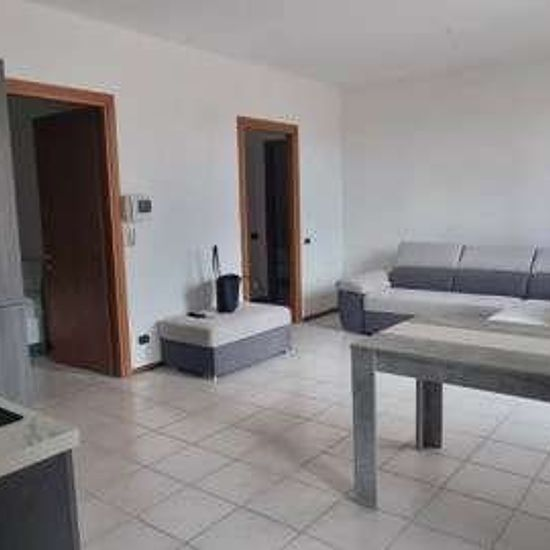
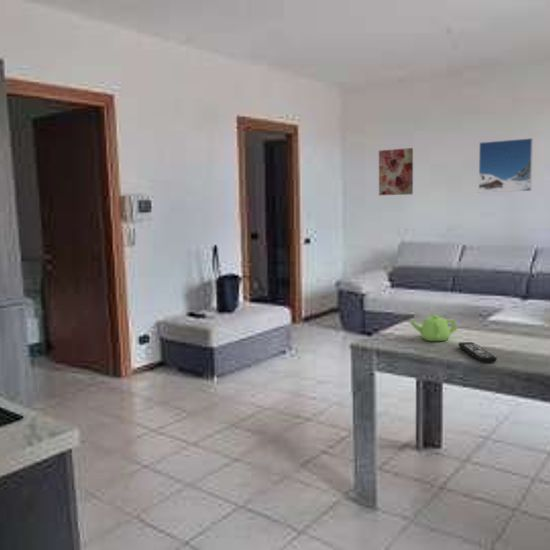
+ wall art [378,147,414,196]
+ remote control [457,341,498,364]
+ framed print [478,137,534,193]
+ teapot [410,314,458,342]
